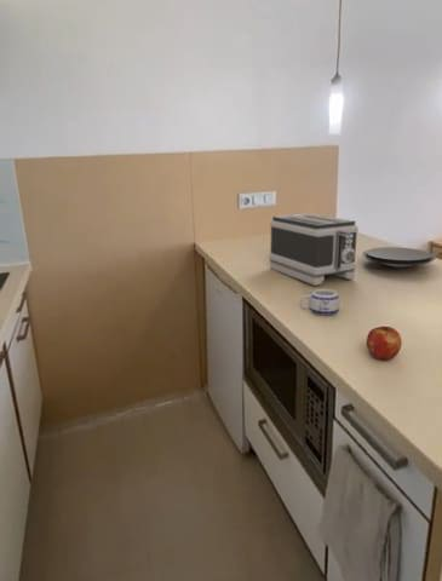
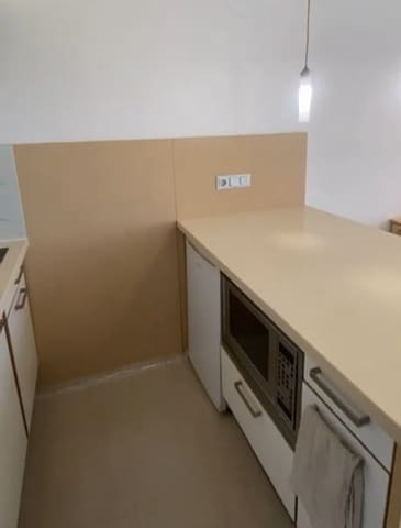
- apple [366,326,403,361]
- mug [298,288,340,316]
- plate [361,246,437,269]
- toaster [268,212,360,287]
